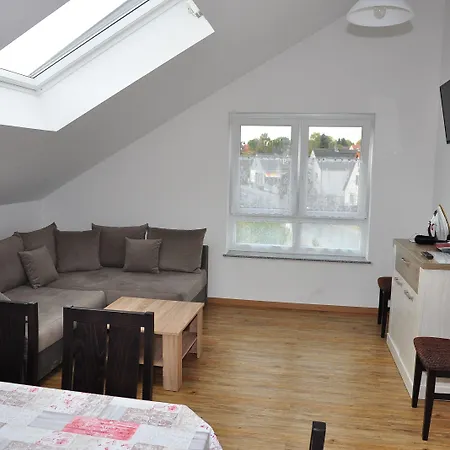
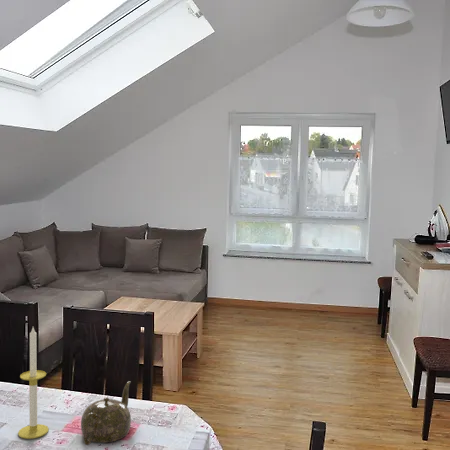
+ candle [17,327,50,440]
+ teapot [80,380,132,446]
